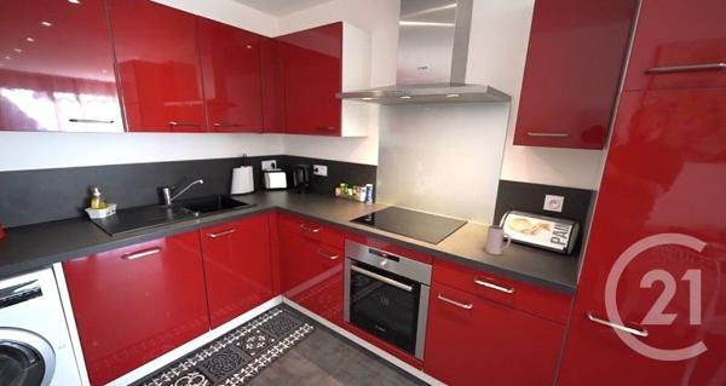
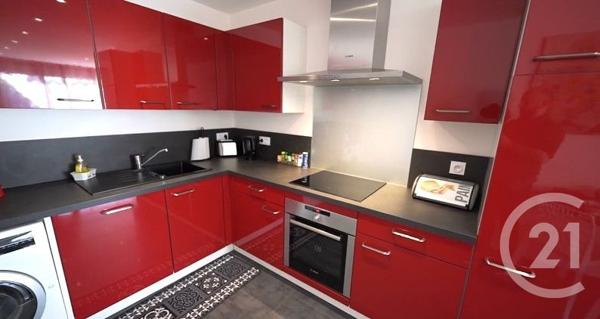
- mug [484,224,512,257]
